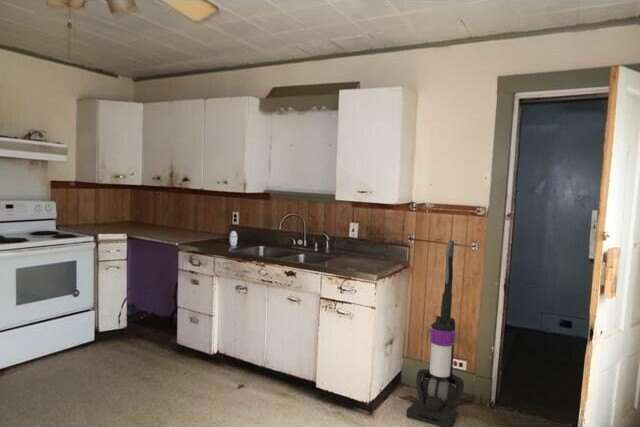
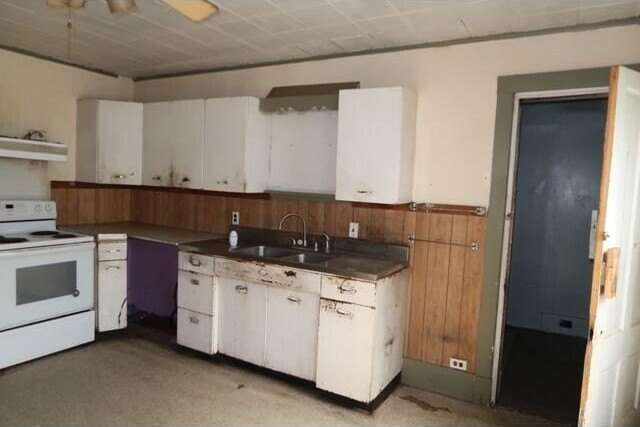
- vacuum cleaner [405,240,465,427]
